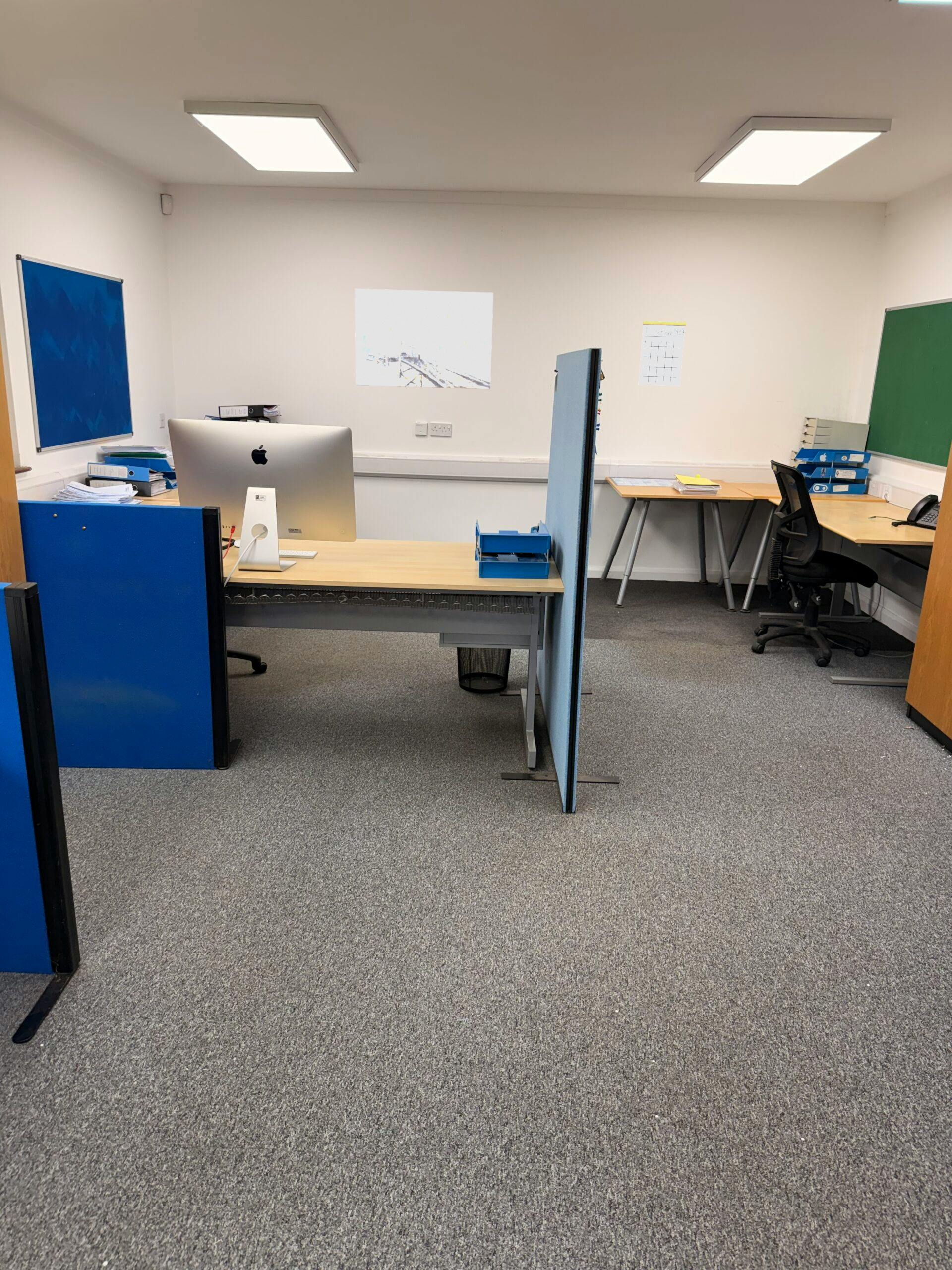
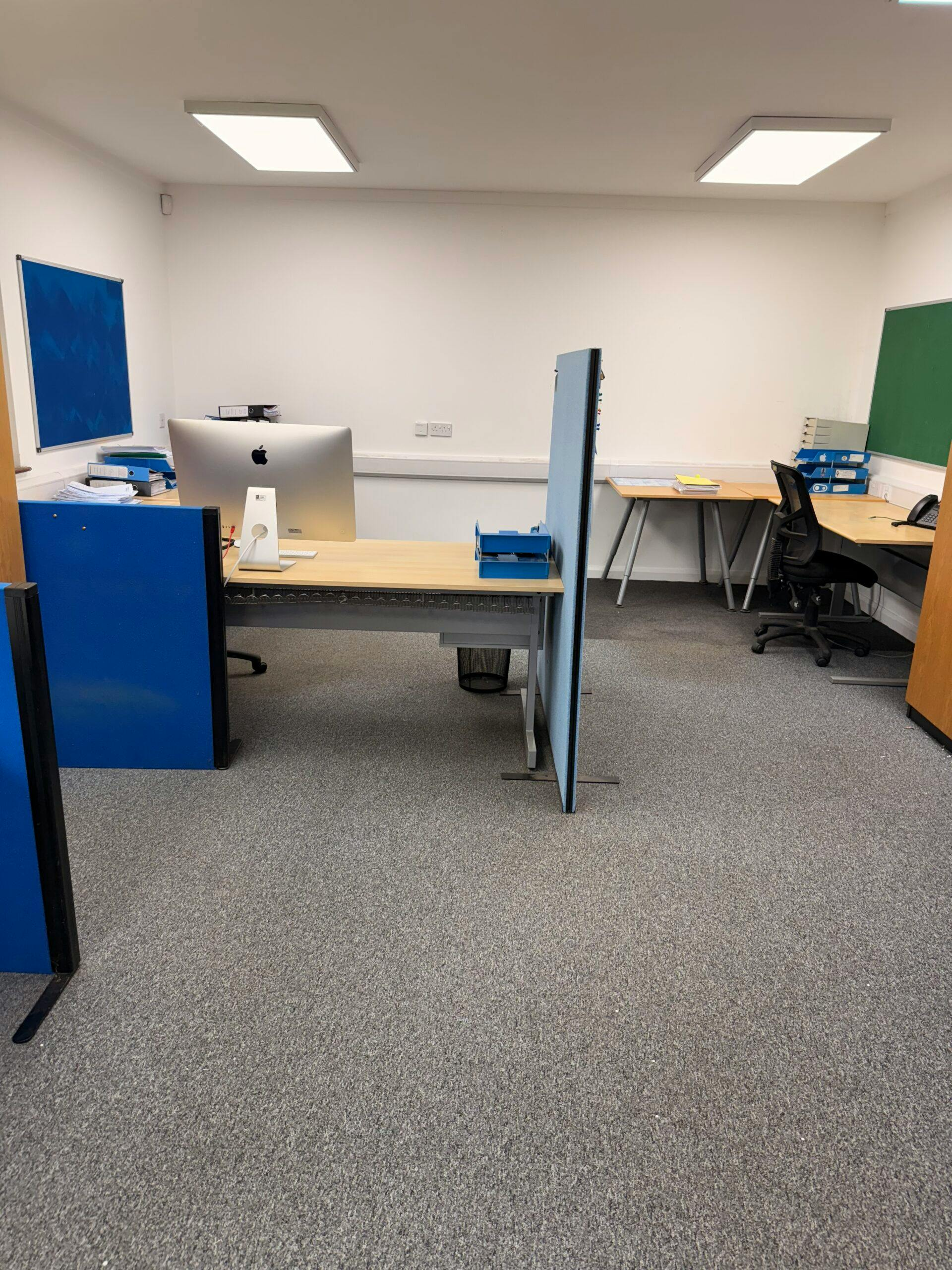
- calendar [638,306,687,386]
- wall art [354,288,494,390]
